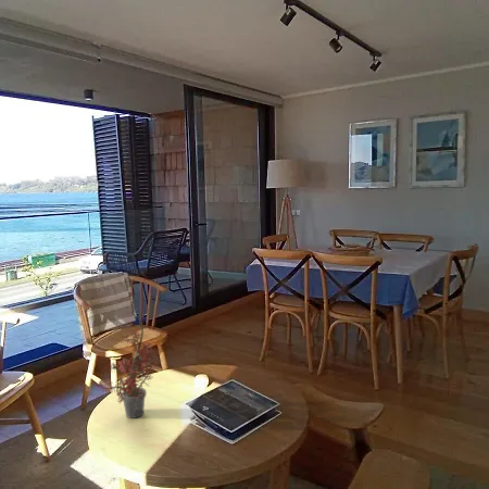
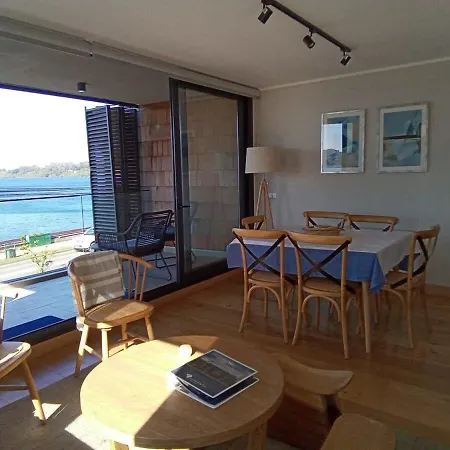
- potted plant [99,317,162,419]
